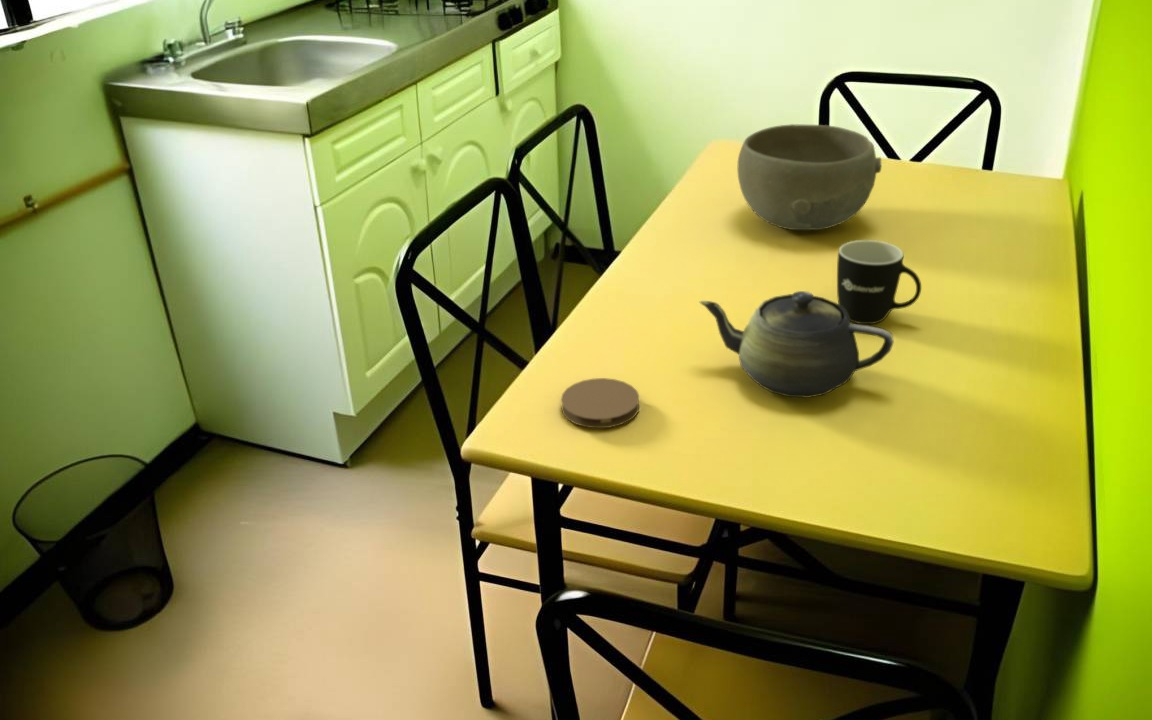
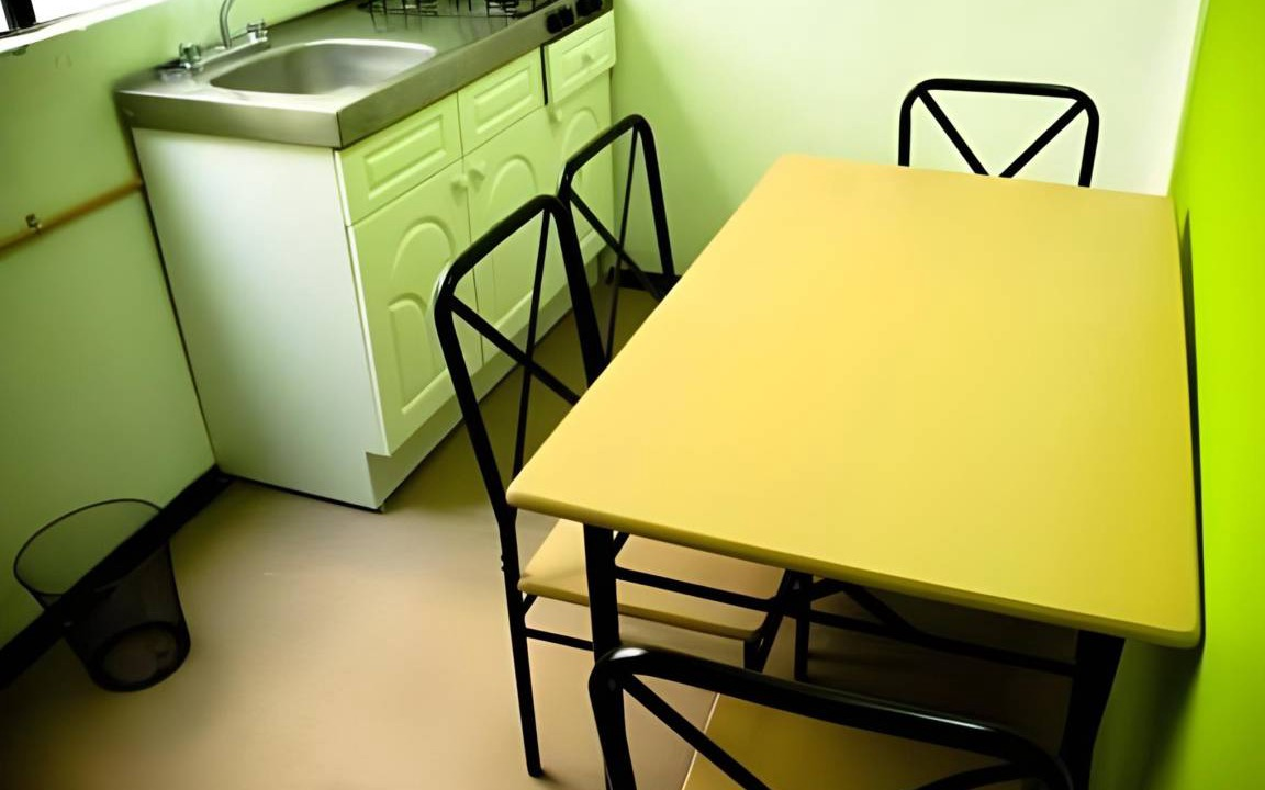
- teapot [698,290,895,399]
- bowl [736,123,882,231]
- coaster [560,377,640,429]
- mug [836,239,922,325]
